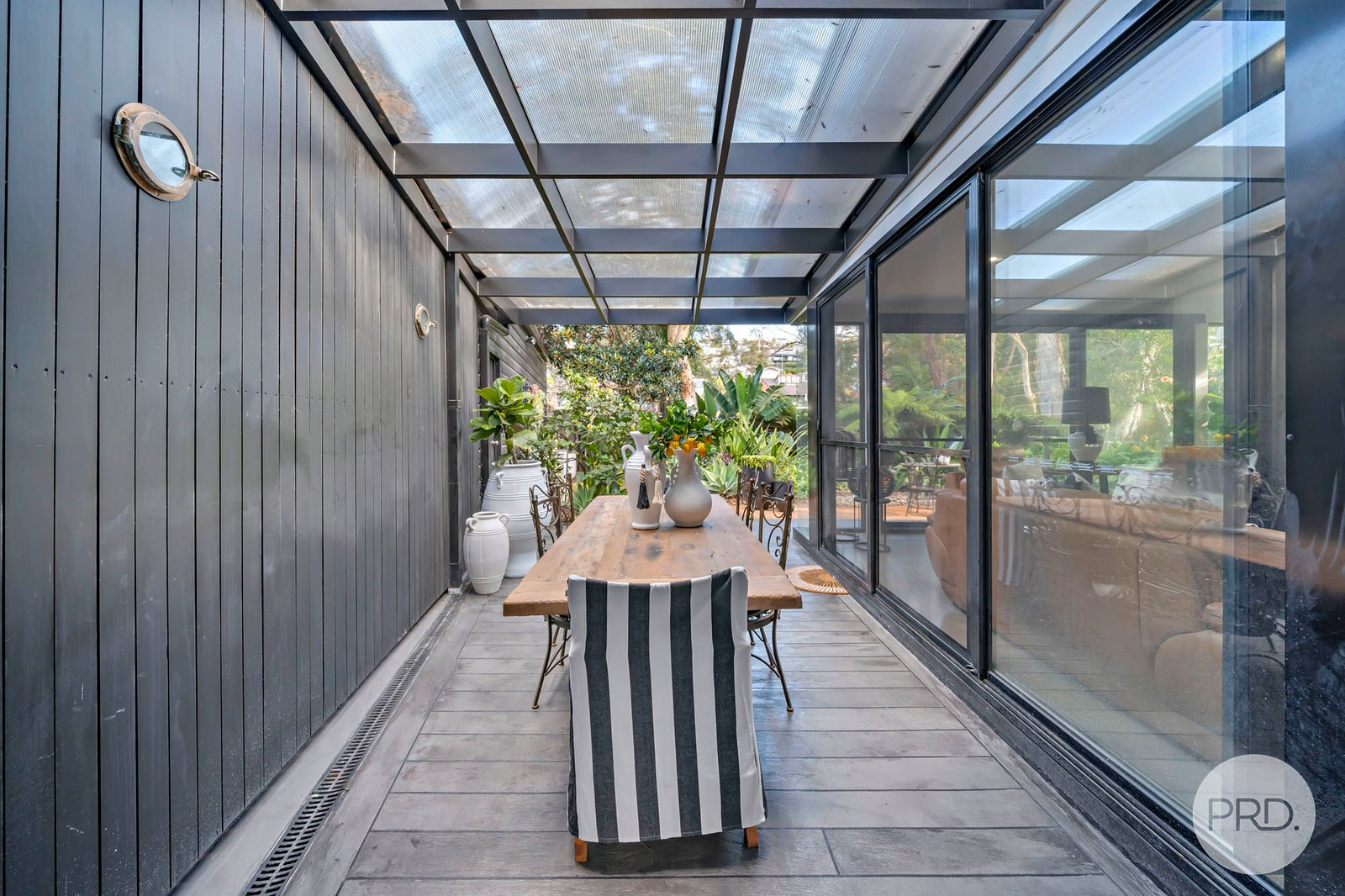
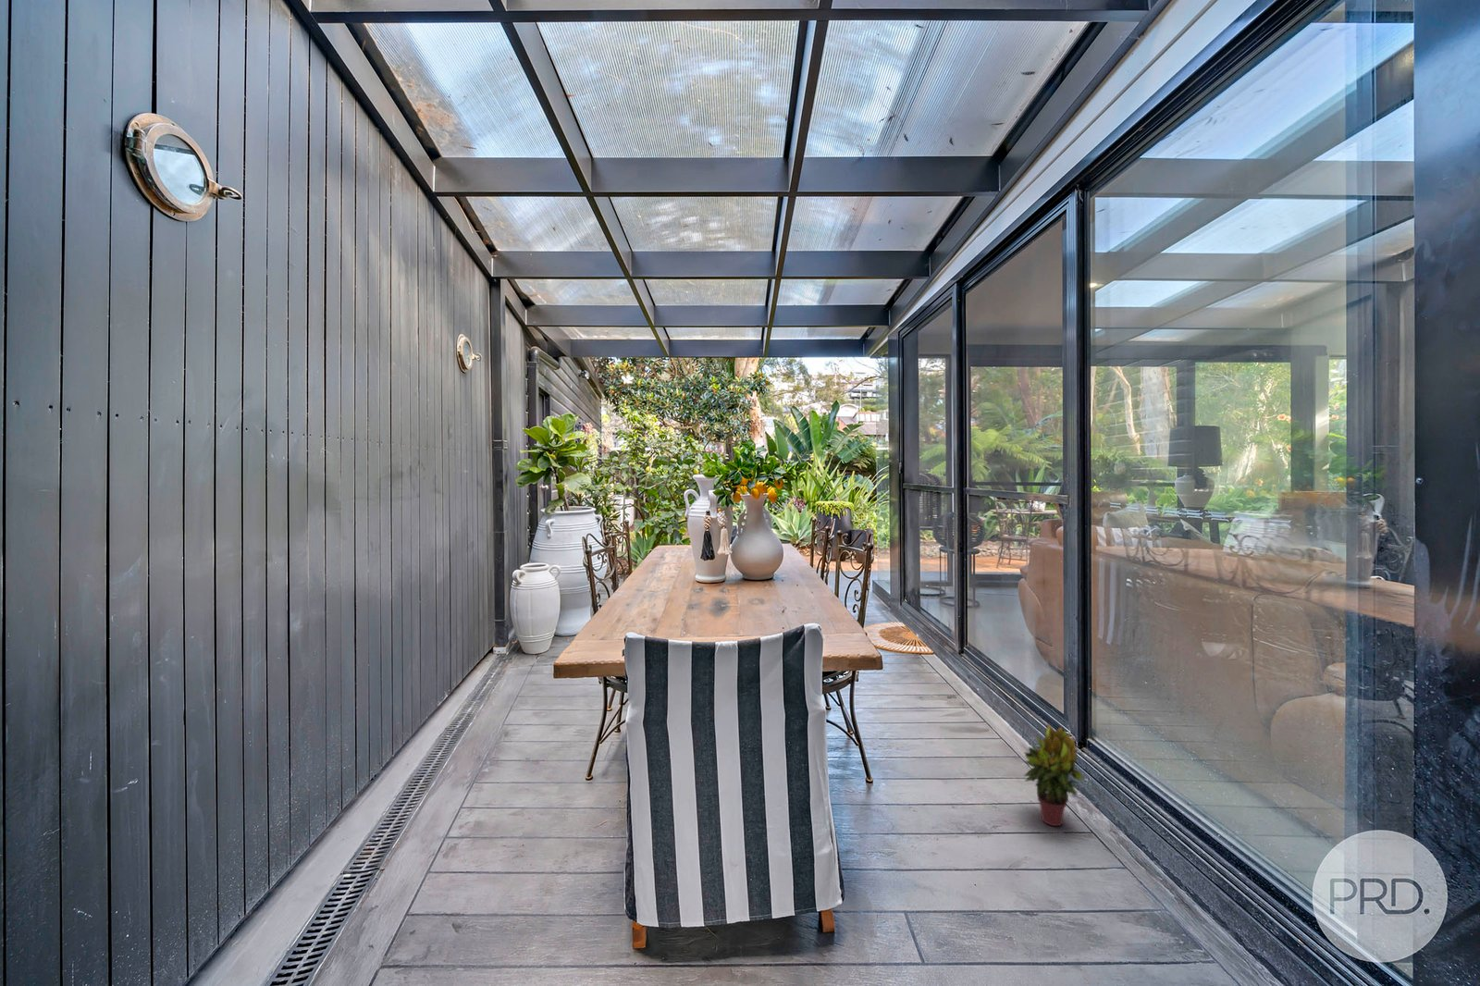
+ potted plant [1023,722,1084,826]
